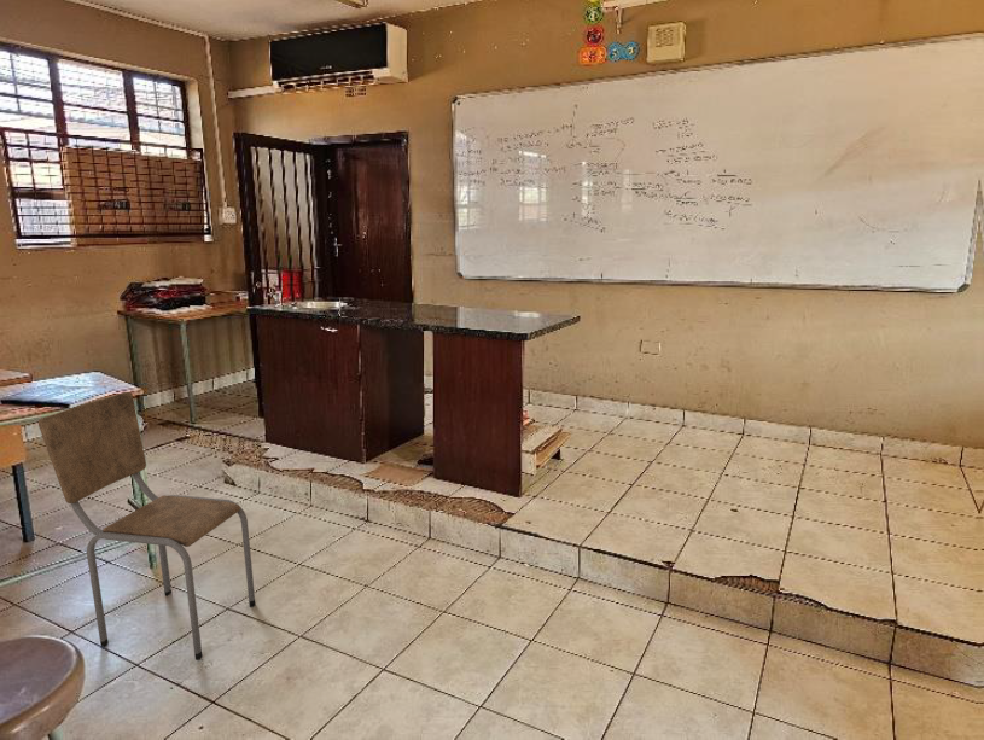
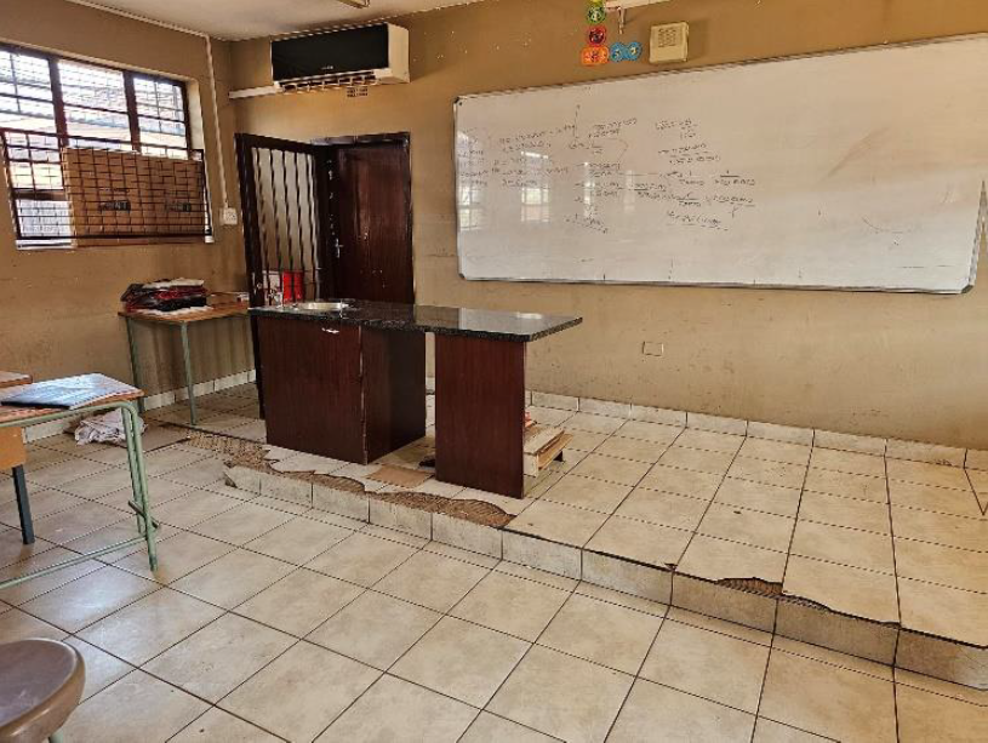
- dining chair [37,391,256,662]
